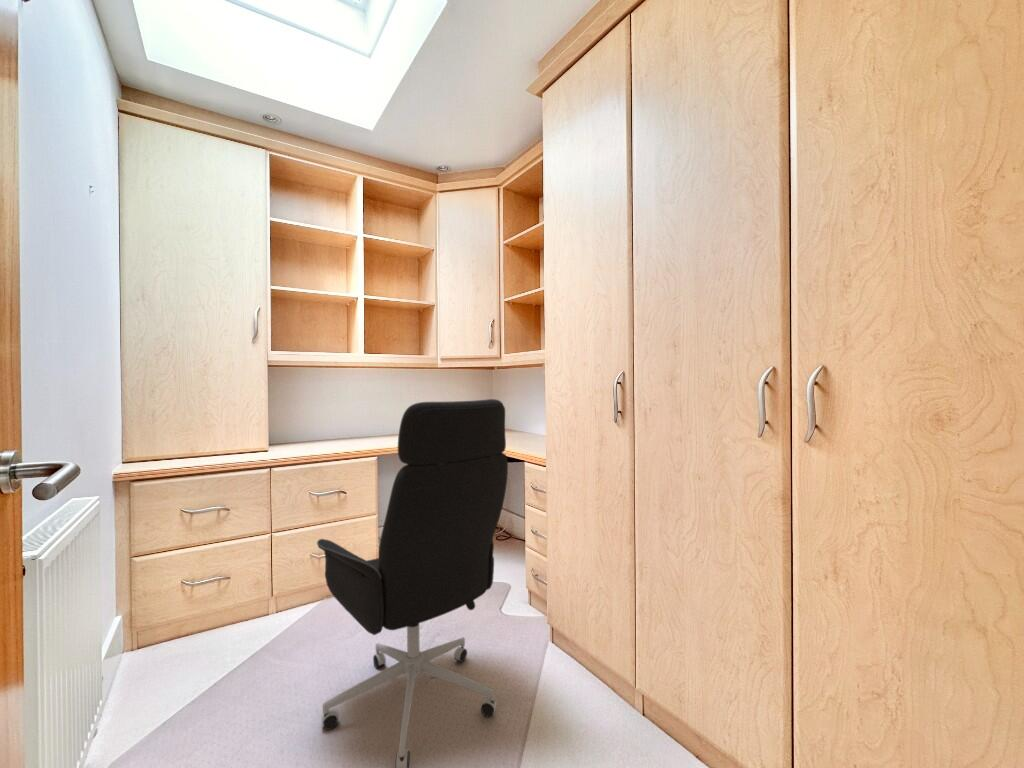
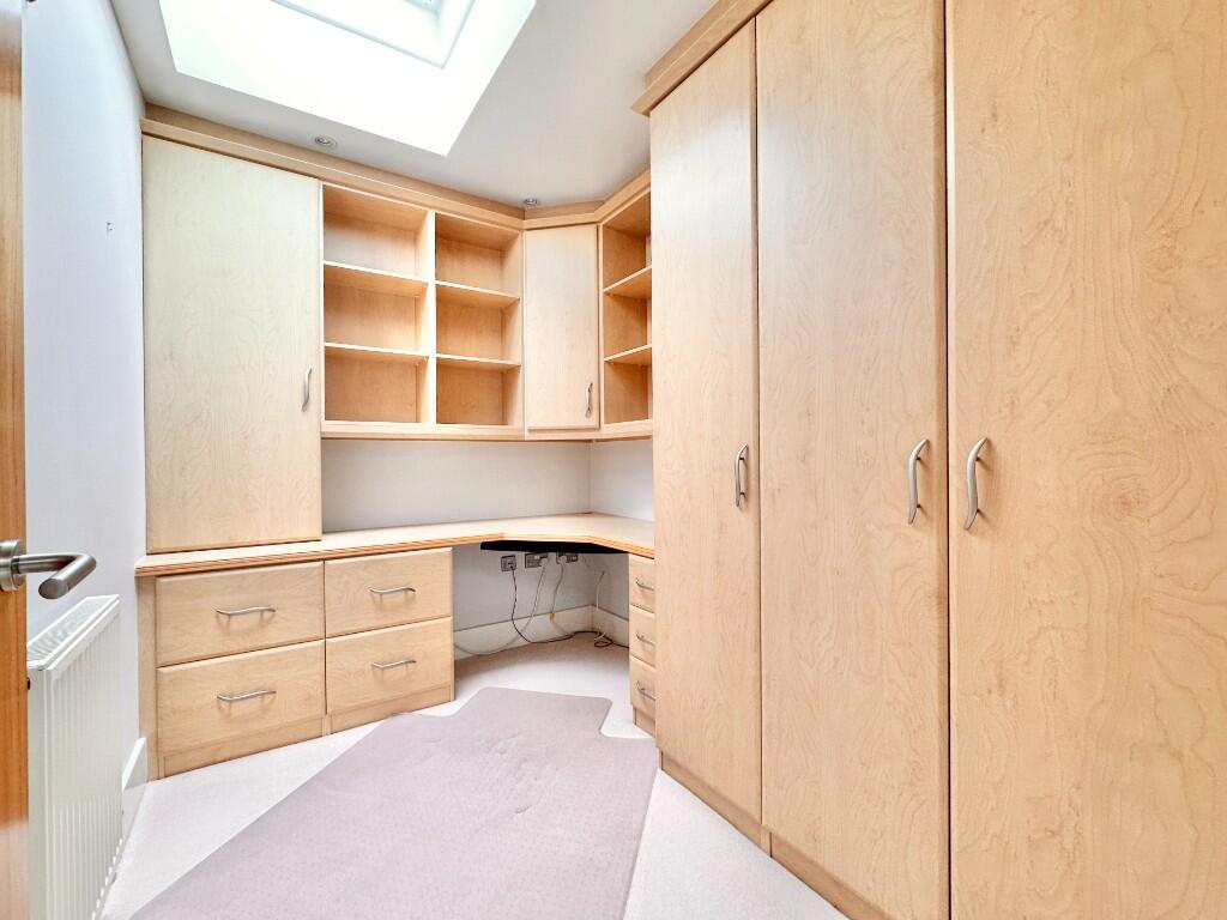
- office chair [316,398,509,768]
